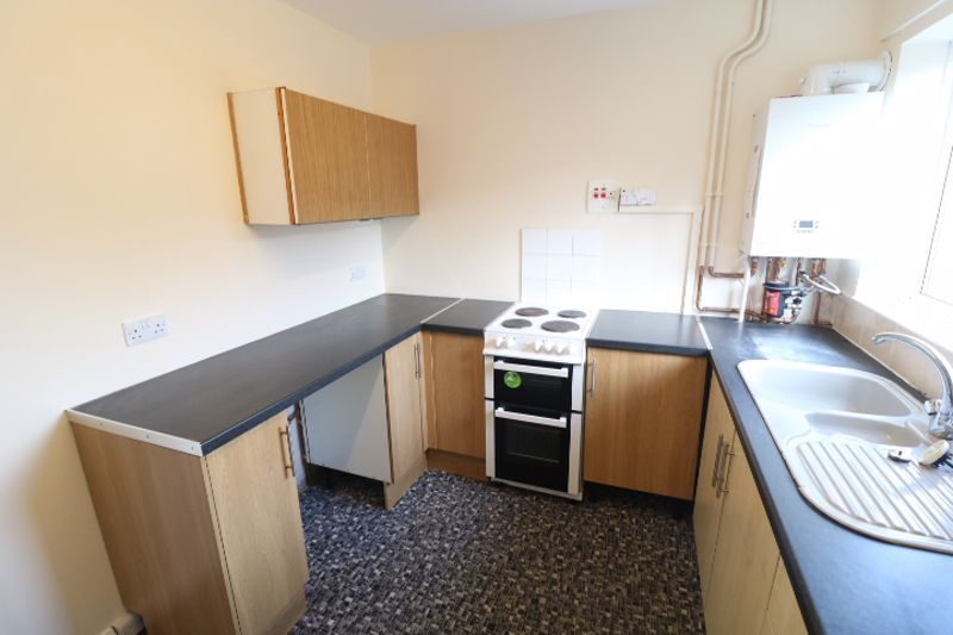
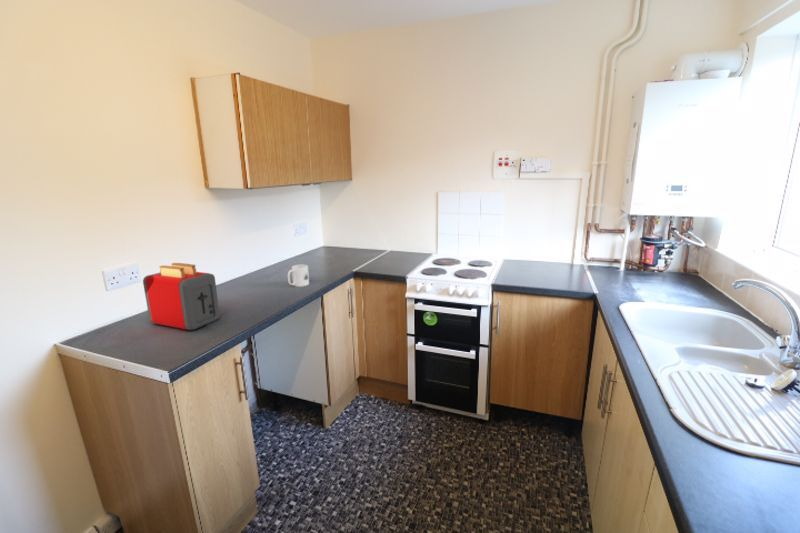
+ toaster [142,262,221,331]
+ mug [287,264,310,288]
